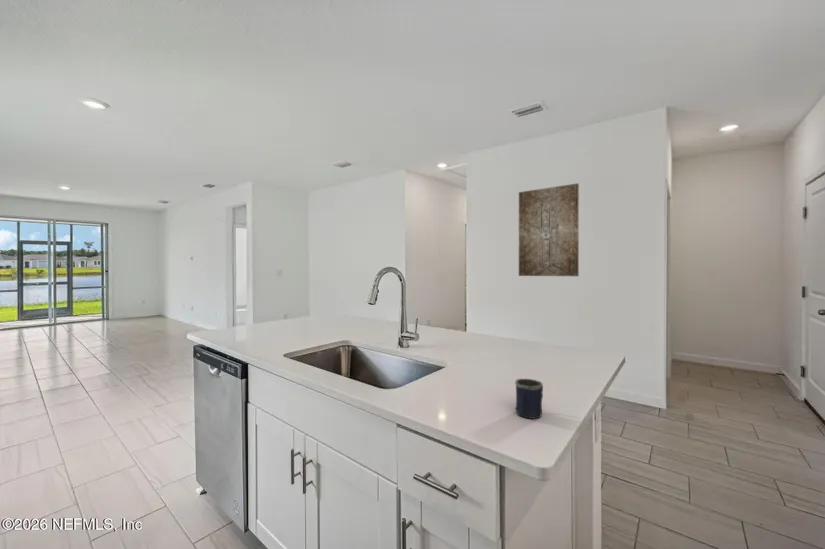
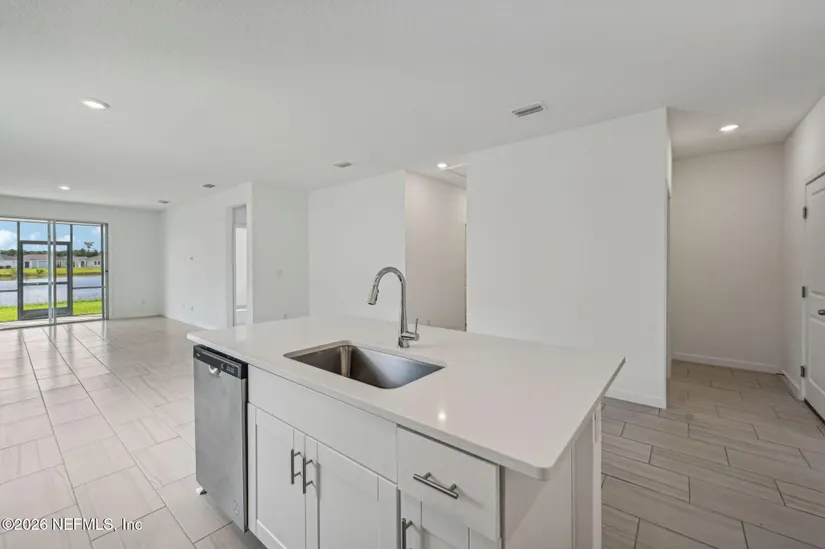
- mug [514,378,544,420]
- wall art [518,182,580,277]
